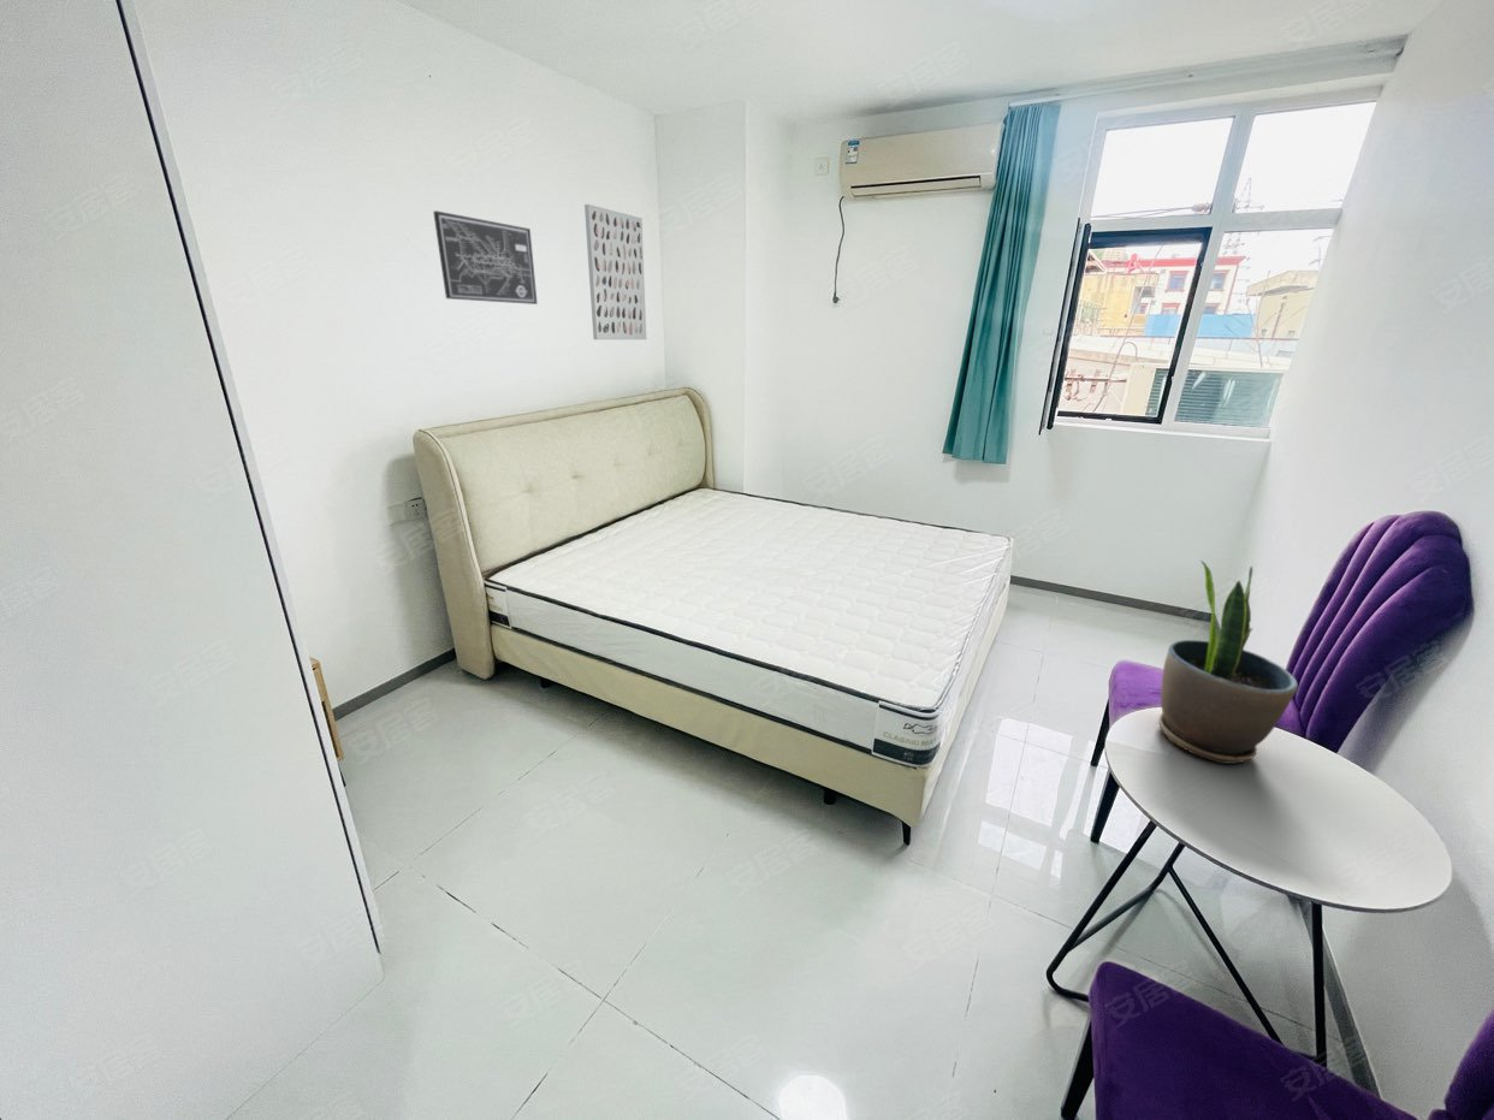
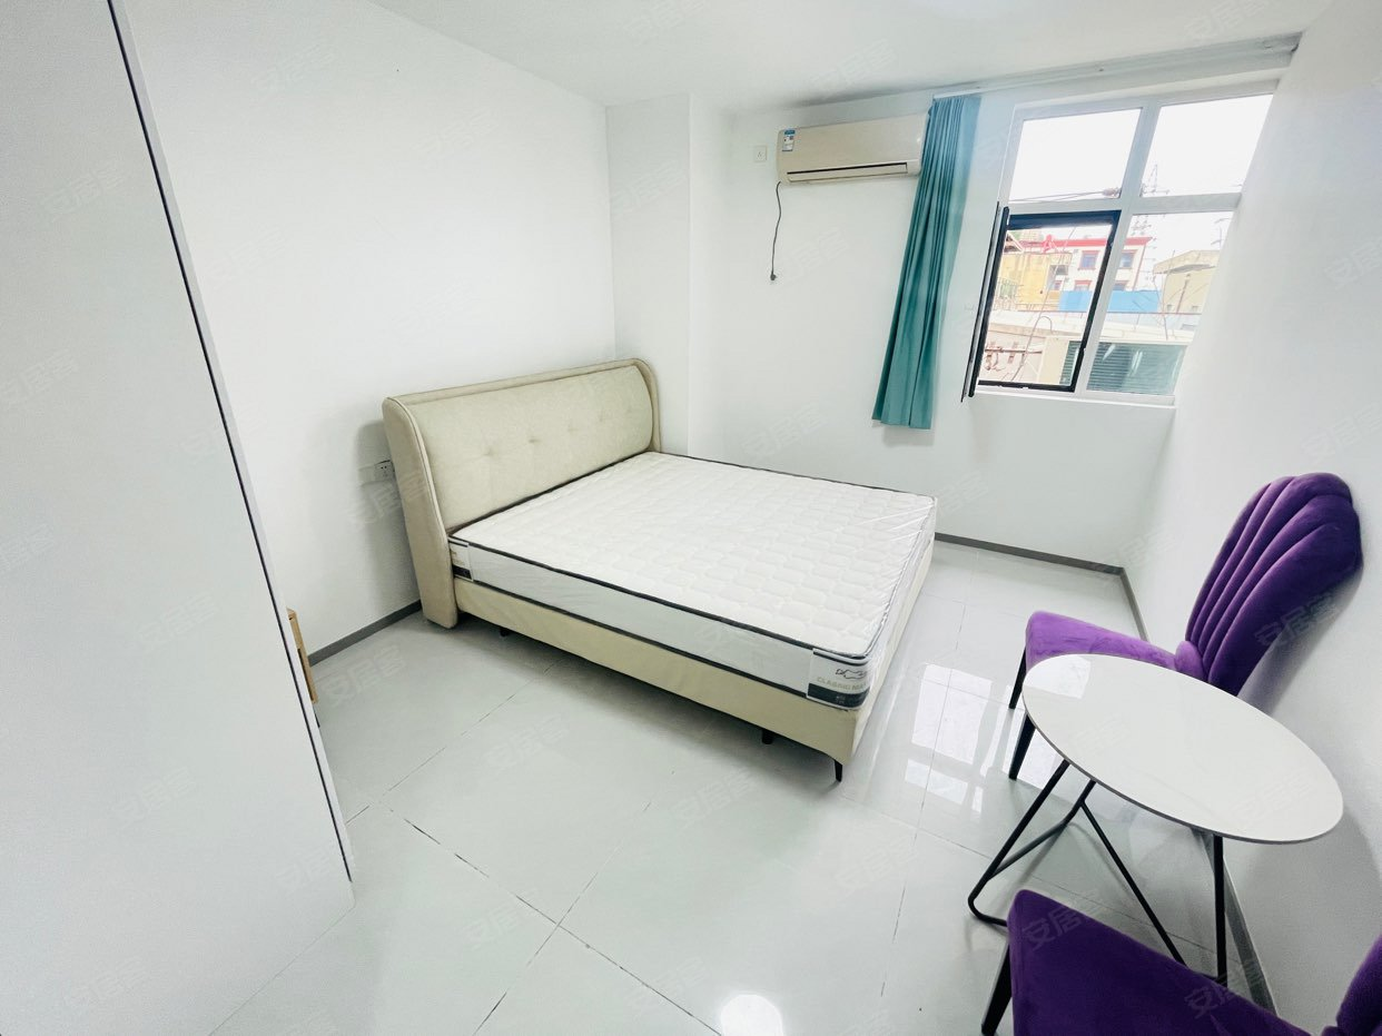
- wall art [583,203,647,340]
- potted plant [1157,559,1299,765]
- wall art [432,209,539,306]
